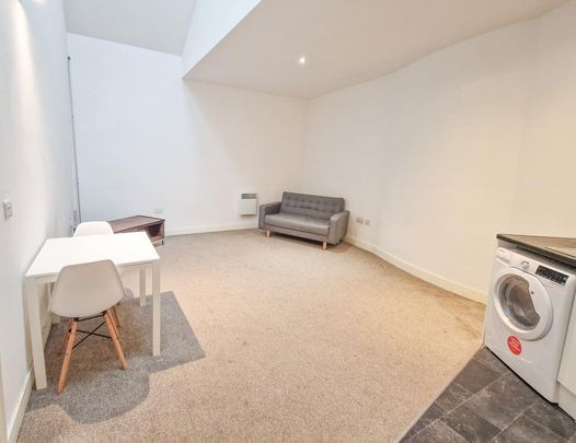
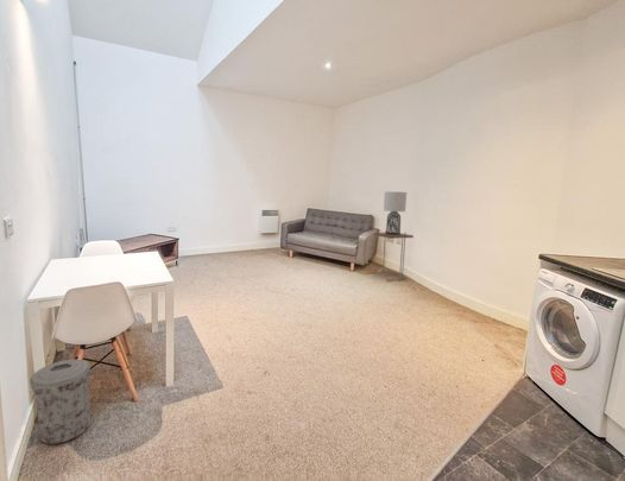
+ lamp [383,190,408,235]
+ trash can [29,359,91,445]
+ side table [371,229,415,281]
